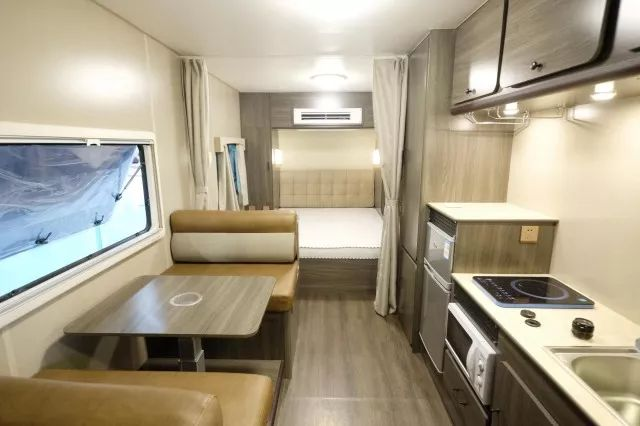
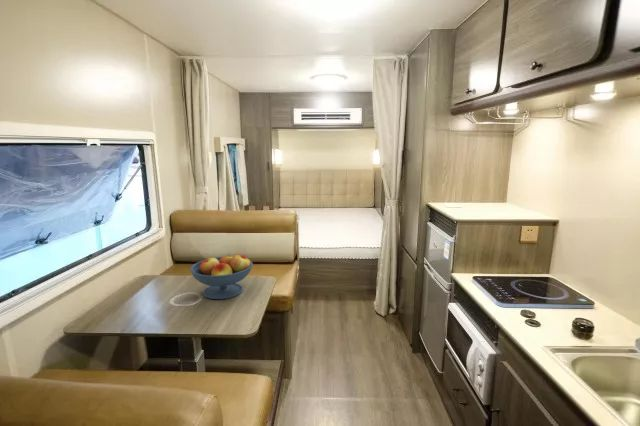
+ fruit bowl [189,254,254,300]
